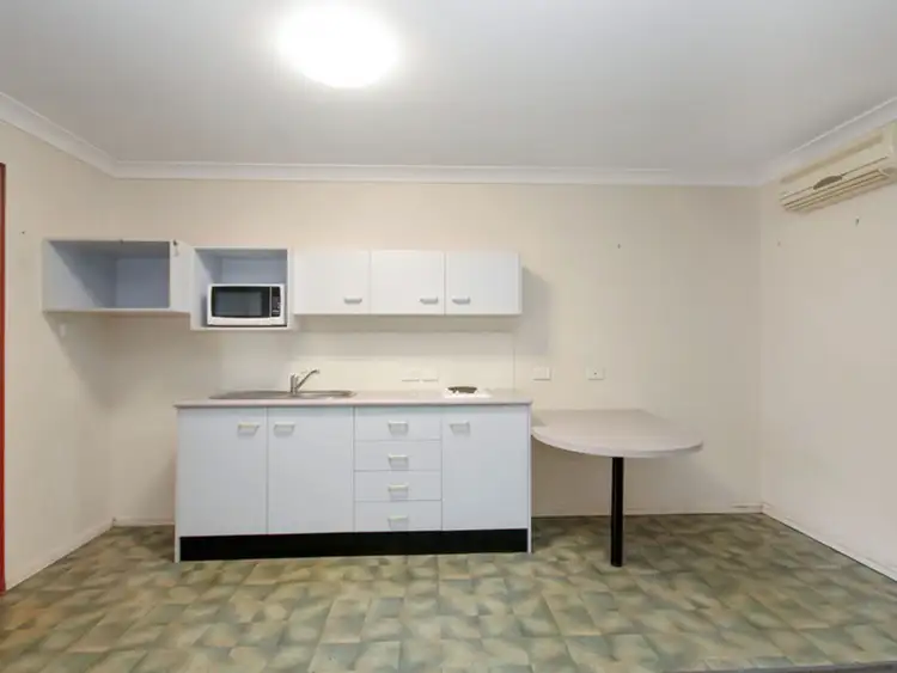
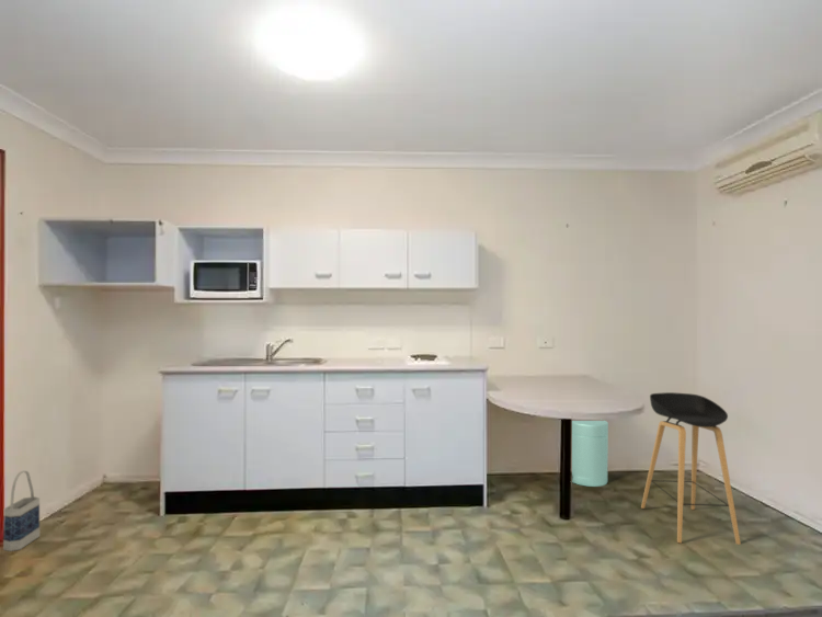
+ trash can [571,420,609,488]
+ bag [2,470,41,552]
+ stool [640,391,742,546]
